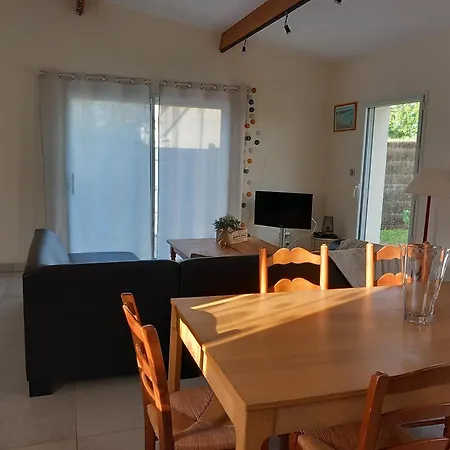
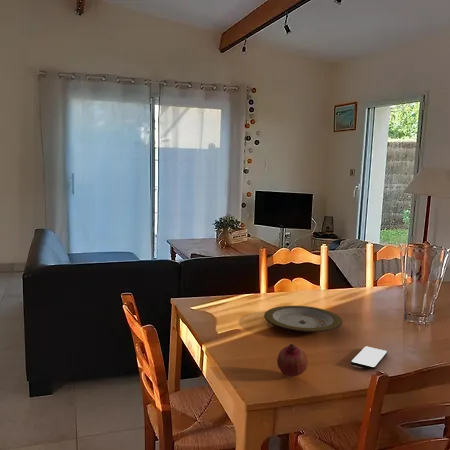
+ fruit [276,343,309,378]
+ smartphone [350,346,389,370]
+ plate [263,305,343,333]
